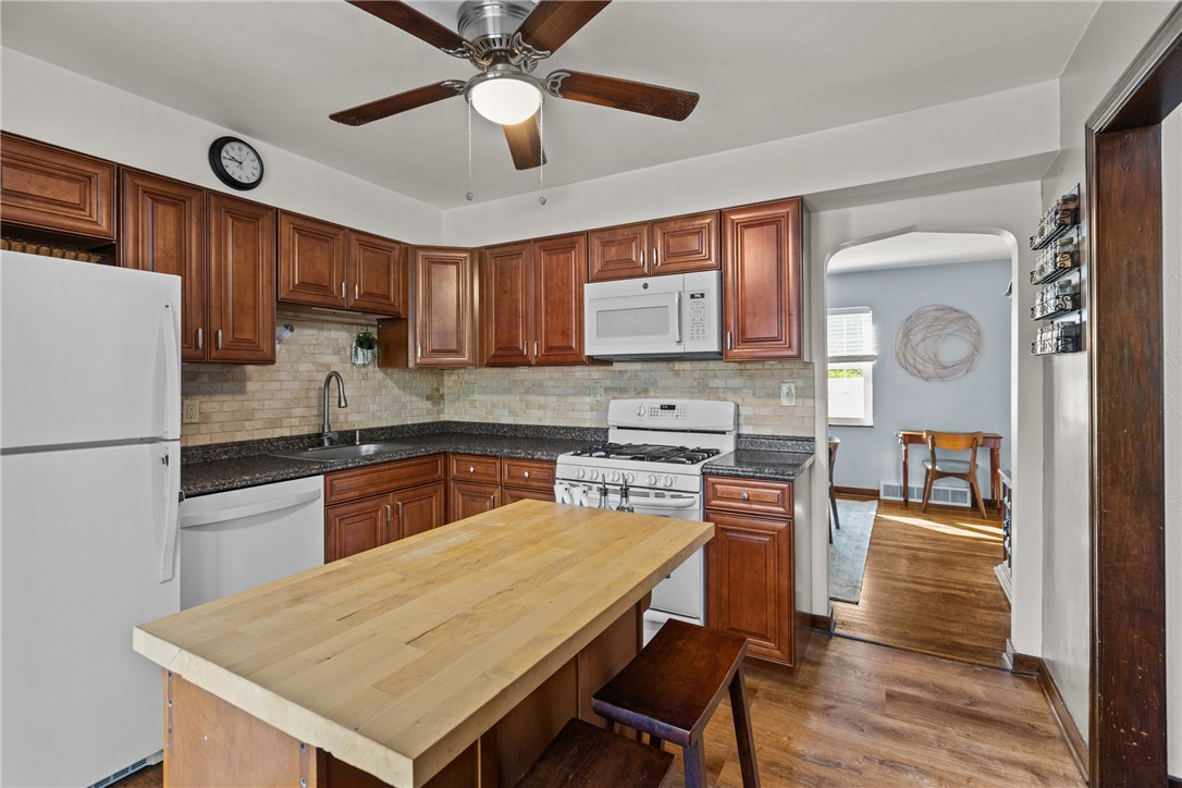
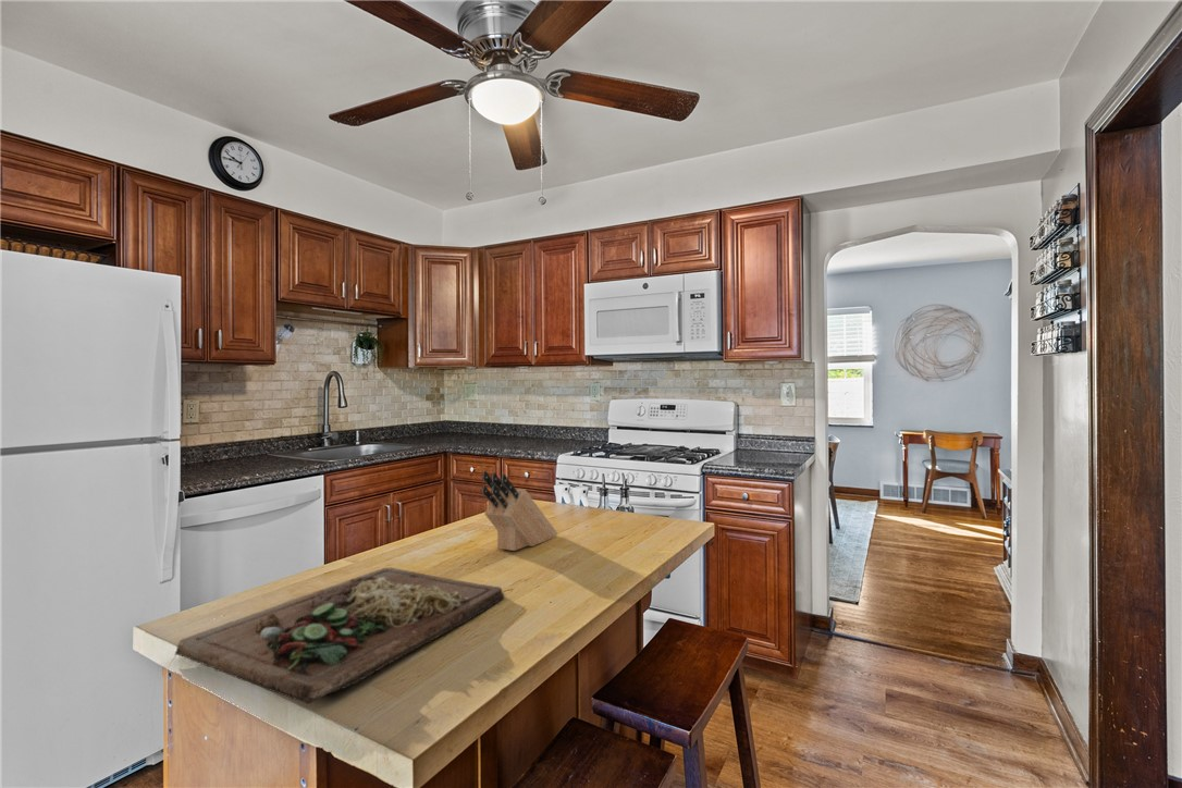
+ knife block [481,469,558,552]
+ cutting board [173,567,505,705]
